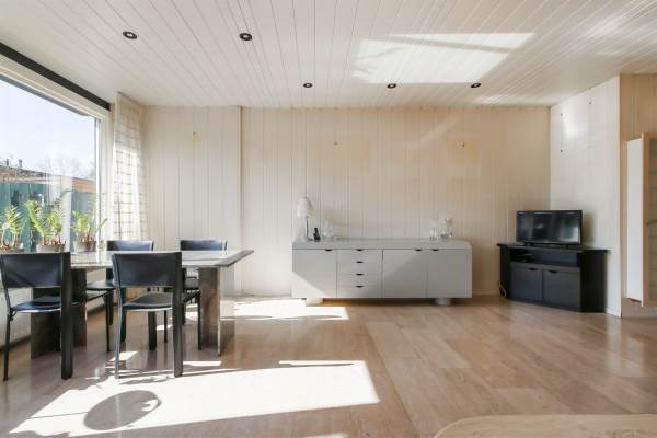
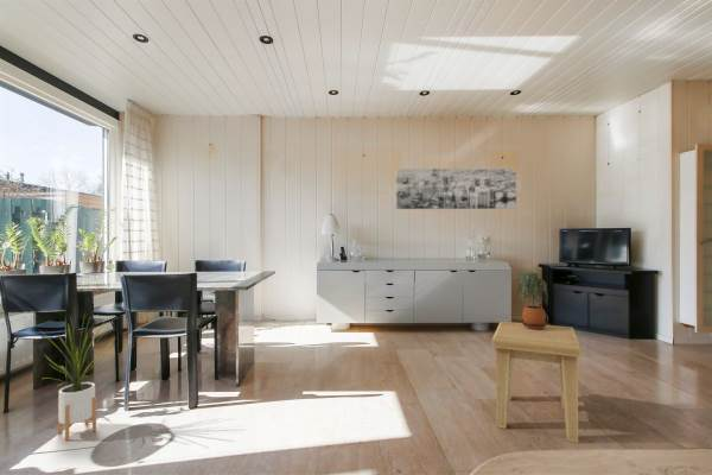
+ house plant [39,312,116,442]
+ side table [490,321,583,444]
+ wall art [395,167,517,210]
+ potted plant [517,271,549,329]
